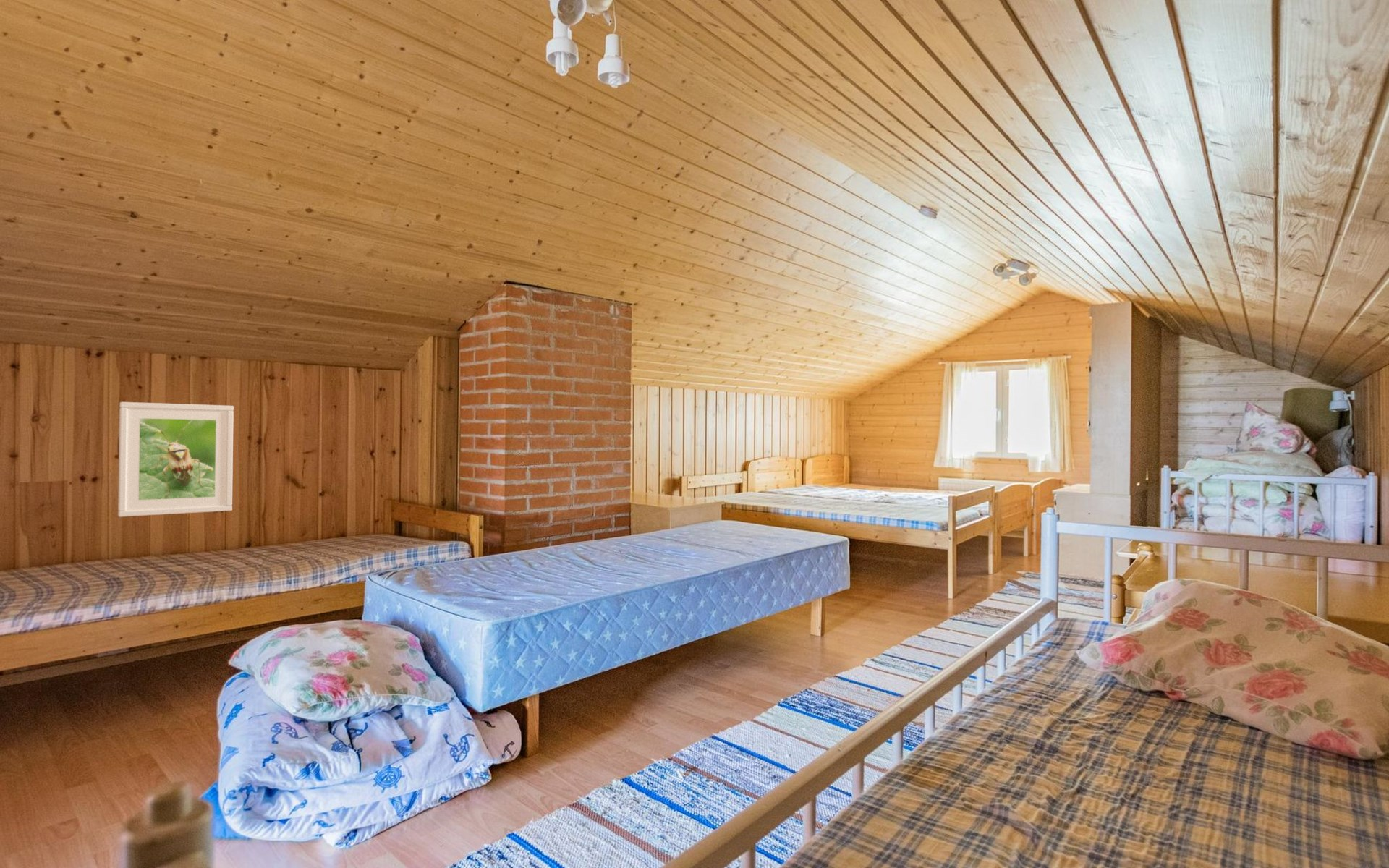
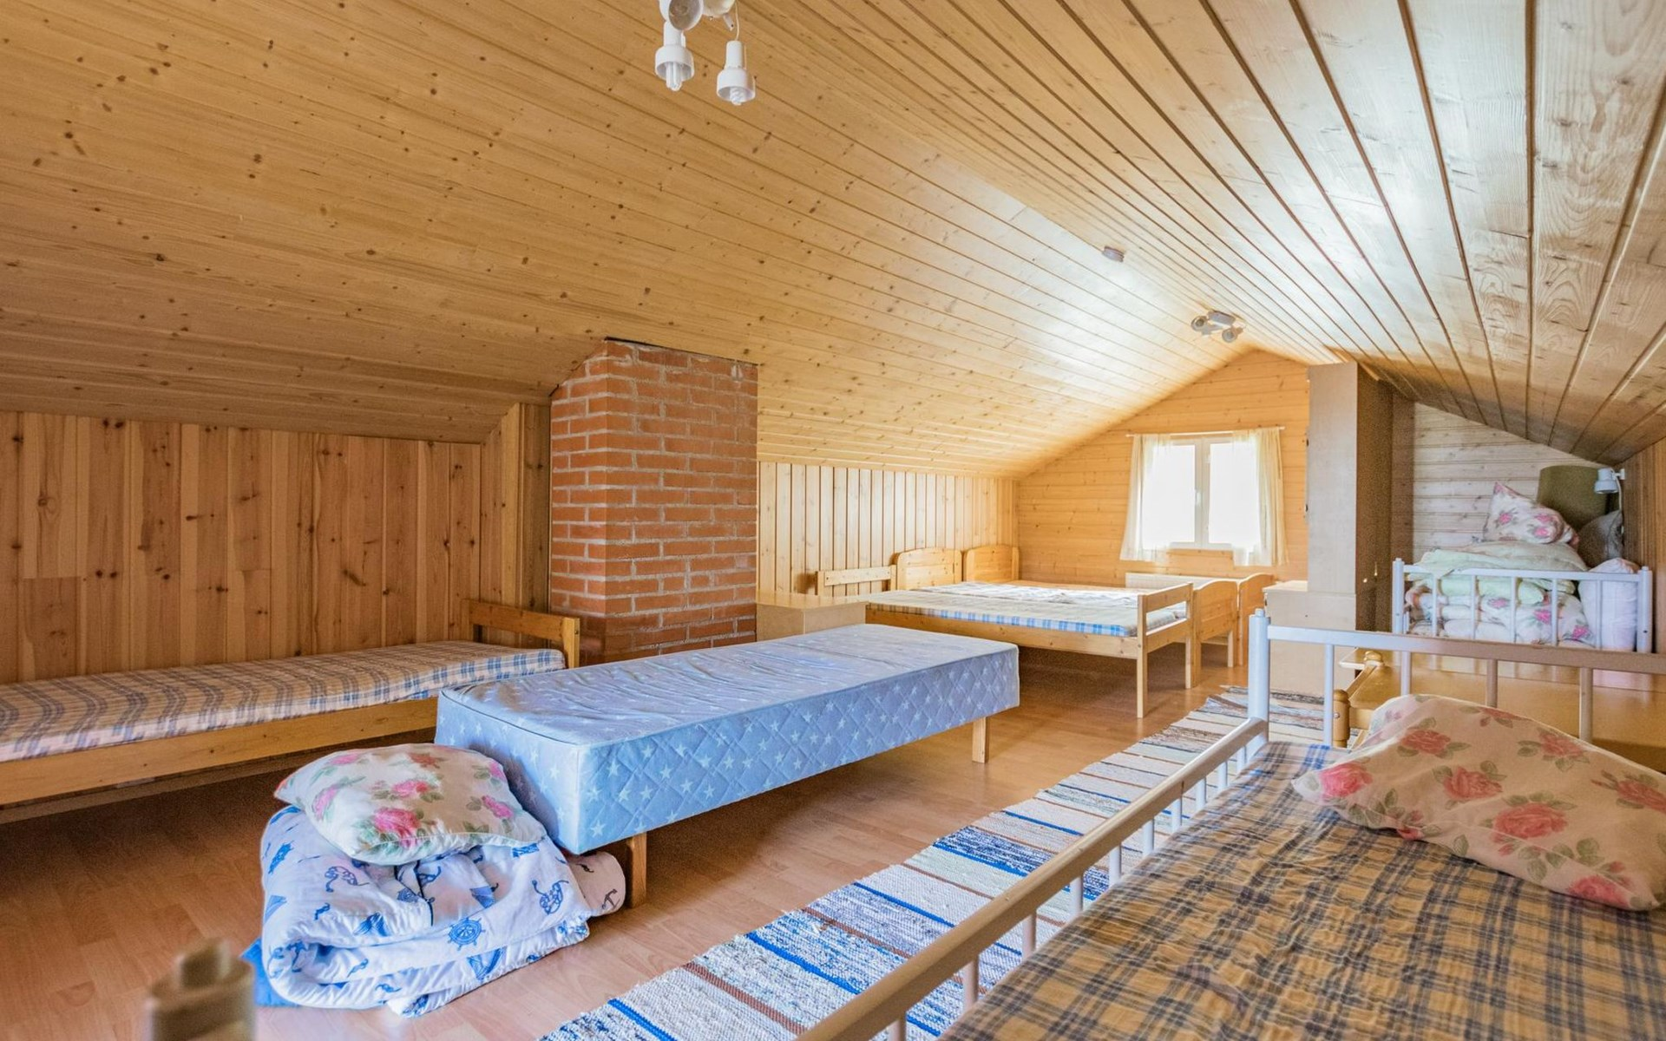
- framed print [117,401,234,518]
